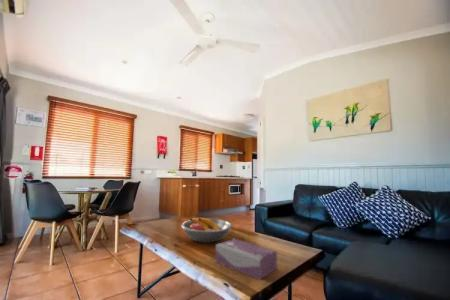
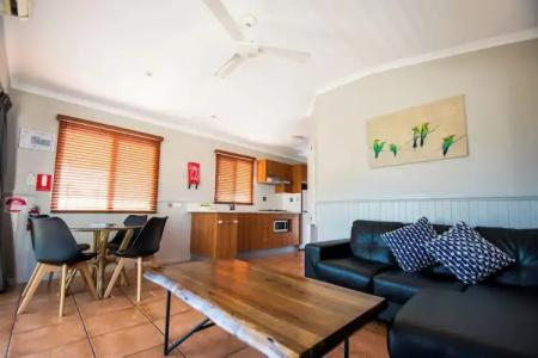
- tissue box [214,238,278,281]
- fruit bowl [180,217,233,243]
